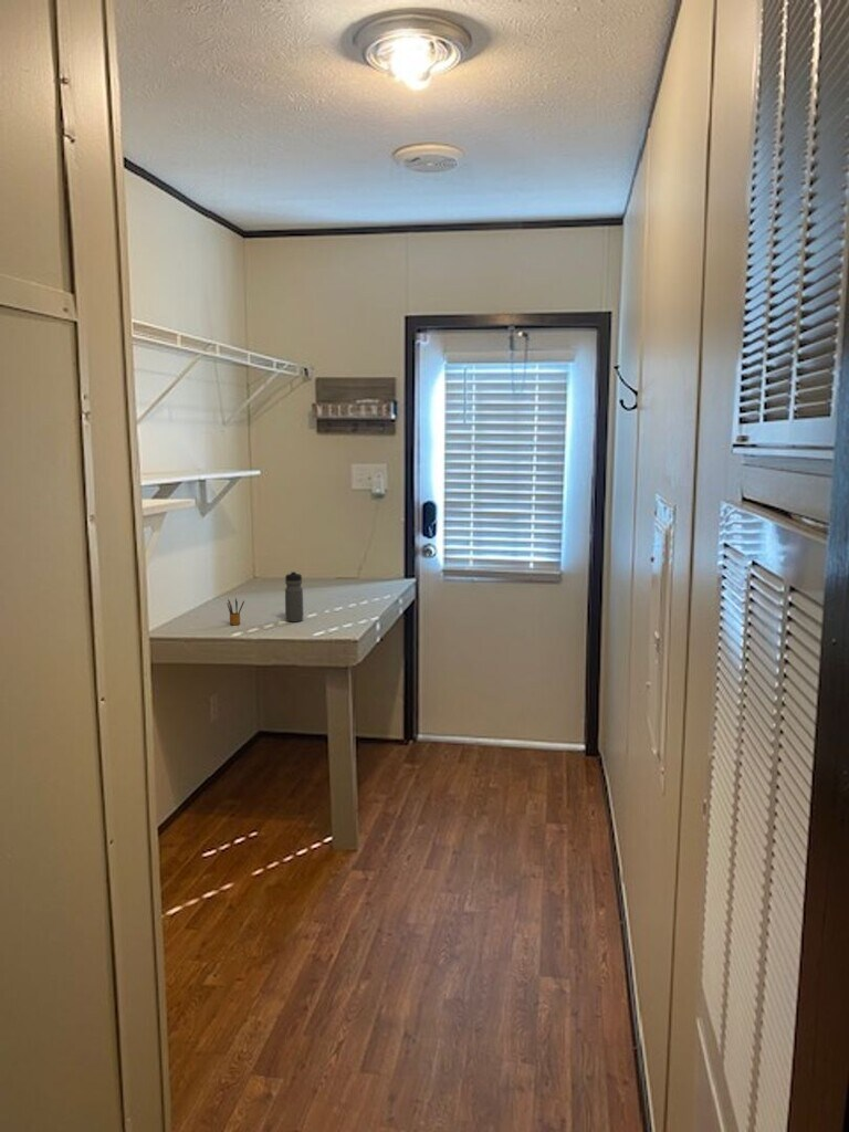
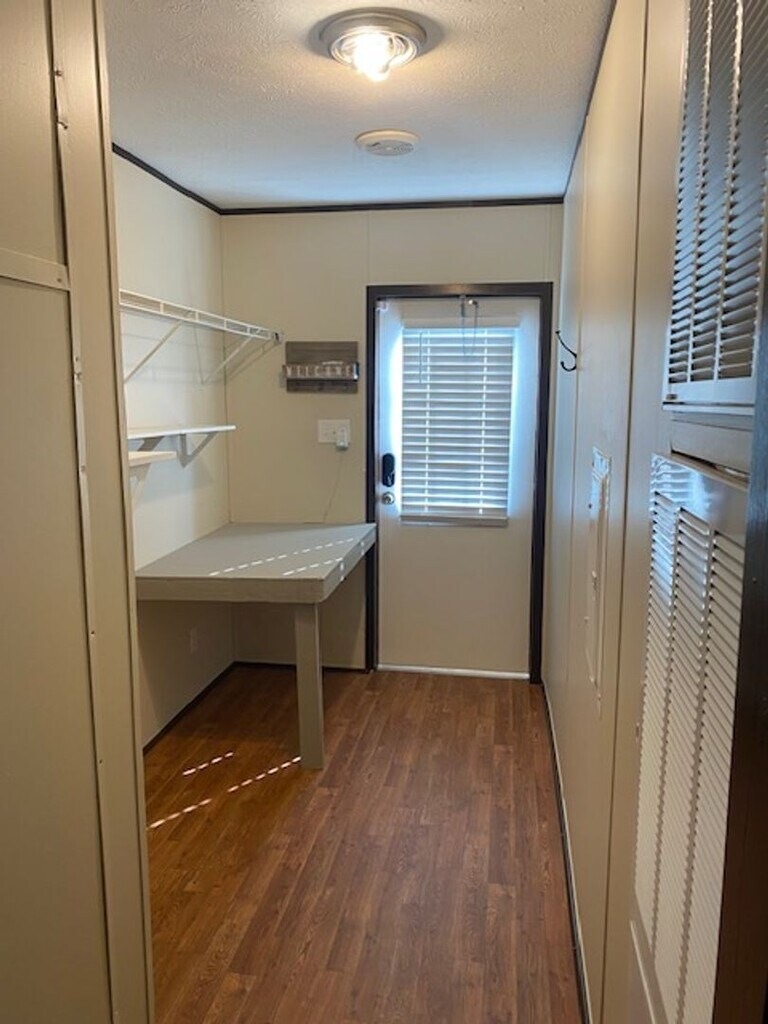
- pencil box [226,597,245,626]
- water bottle [284,569,304,622]
